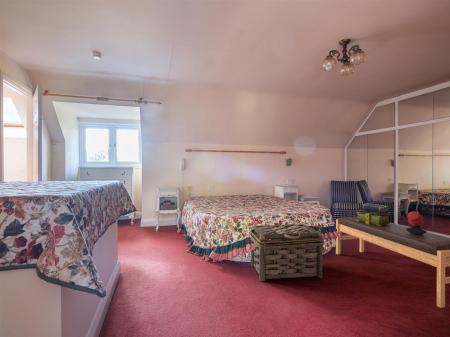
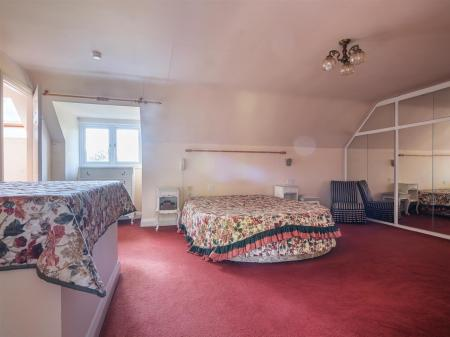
- stack of books [356,202,391,226]
- basket [249,223,325,282]
- bench [335,216,450,309]
- hat [406,210,428,235]
